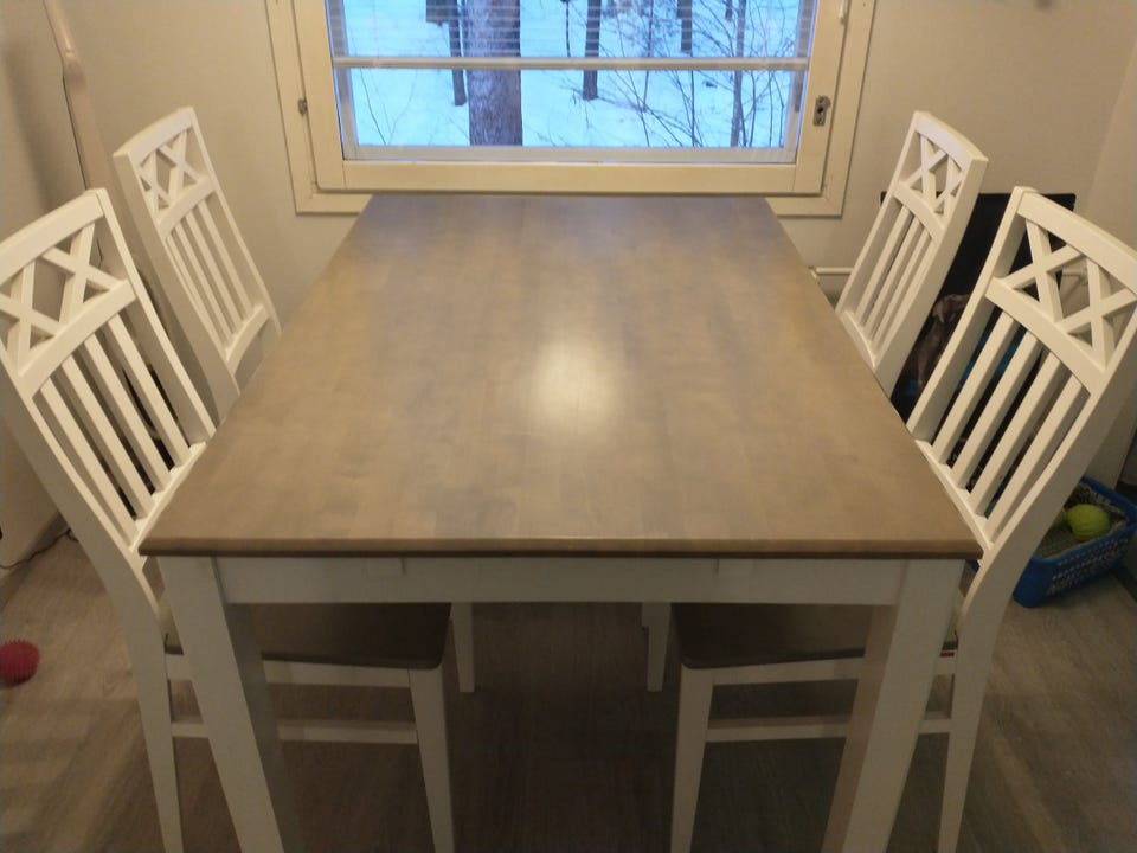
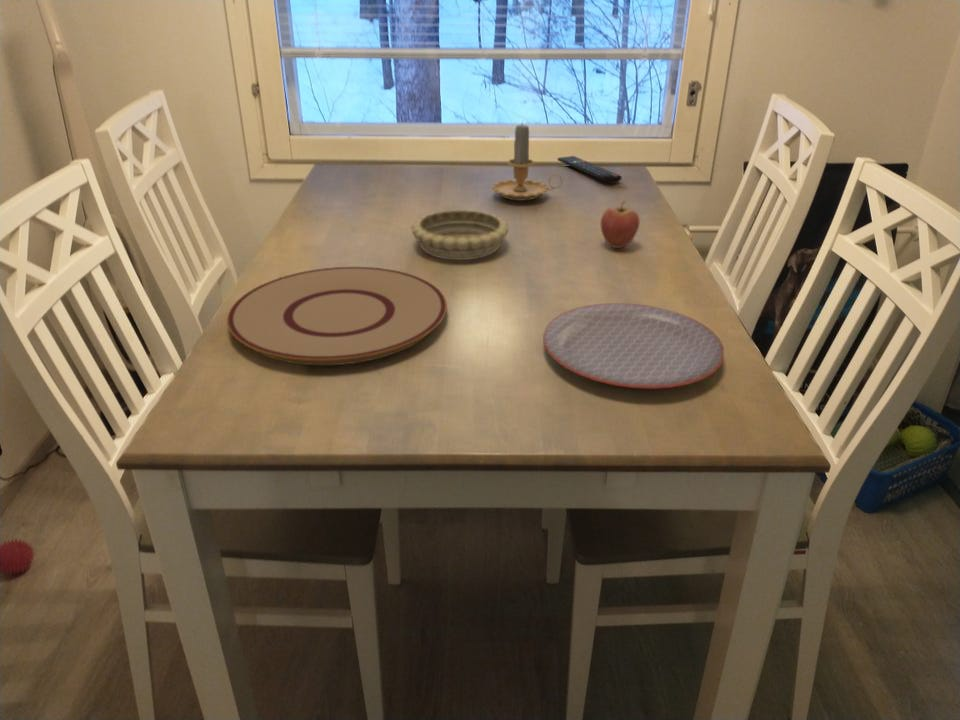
+ plate [542,302,725,390]
+ fruit [600,200,641,249]
+ decorative bowl [410,209,510,261]
+ plate [226,266,448,366]
+ candle [491,120,563,201]
+ remote control [557,155,623,184]
